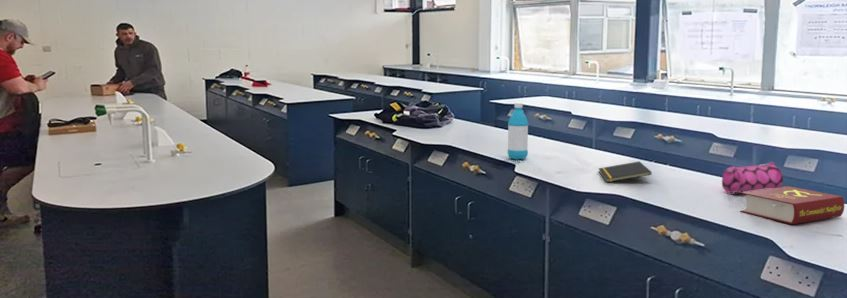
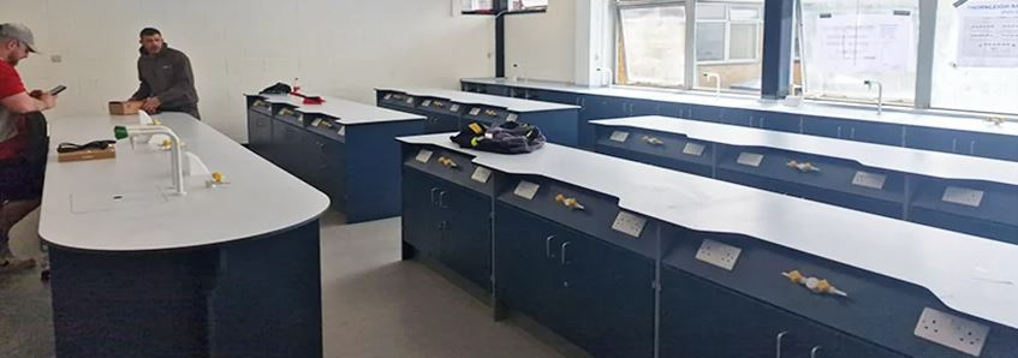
- pencil case [721,161,784,194]
- water bottle [507,102,529,161]
- notepad [597,160,653,183]
- book [739,185,845,225]
